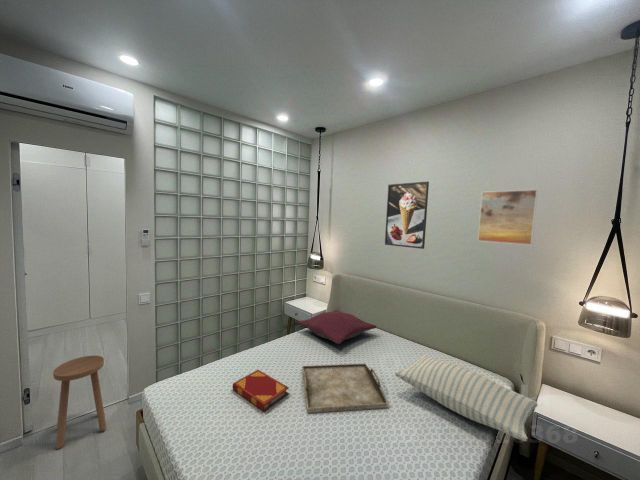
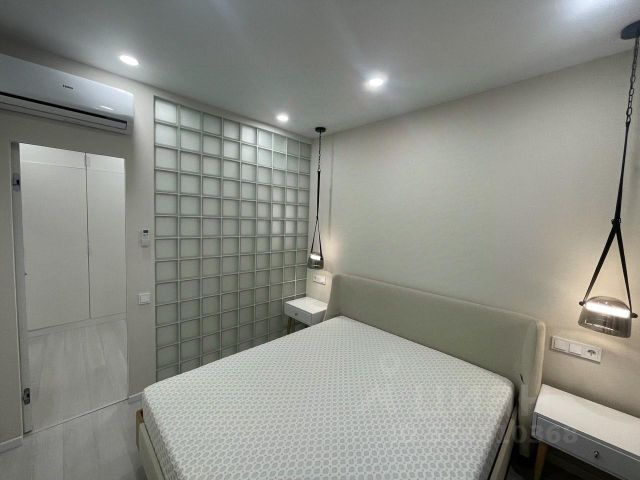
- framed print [477,189,539,246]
- pillow [394,353,539,442]
- serving tray [301,362,389,414]
- hardback book [232,369,290,412]
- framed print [384,180,430,250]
- stool [52,355,107,450]
- pillow [296,309,377,345]
